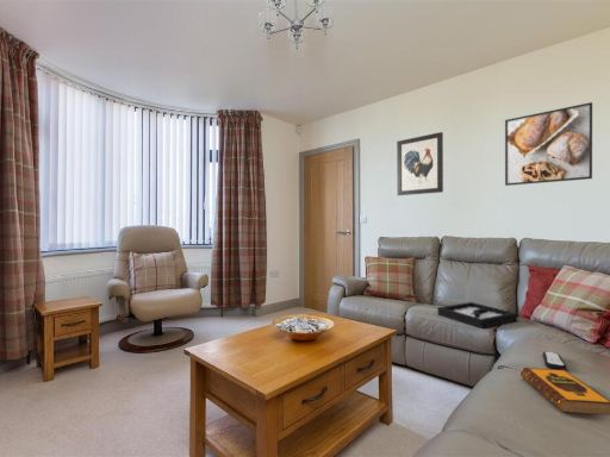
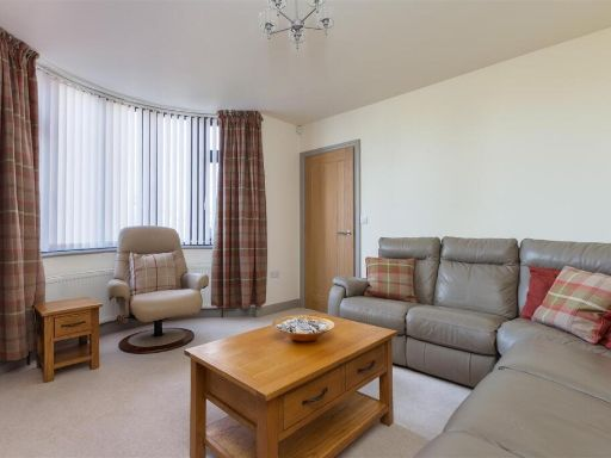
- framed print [504,101,593,187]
- wall art [396,131,444,196]
- decorative tray [436,301,518,330]
- remote control [541,350,568,370]
- hardback book [519,367,610,417]
